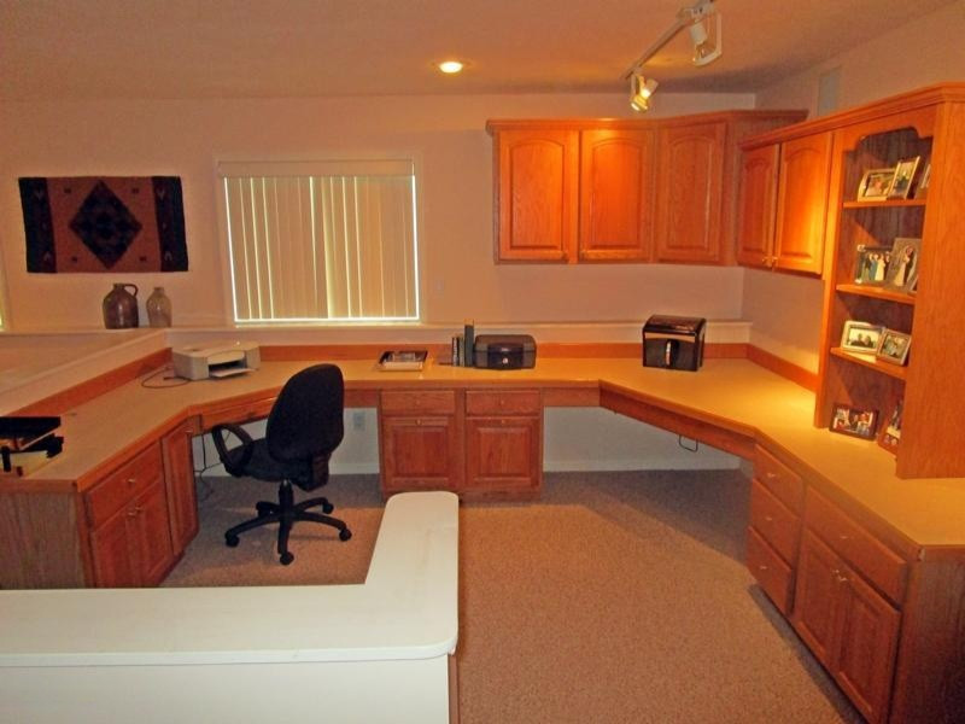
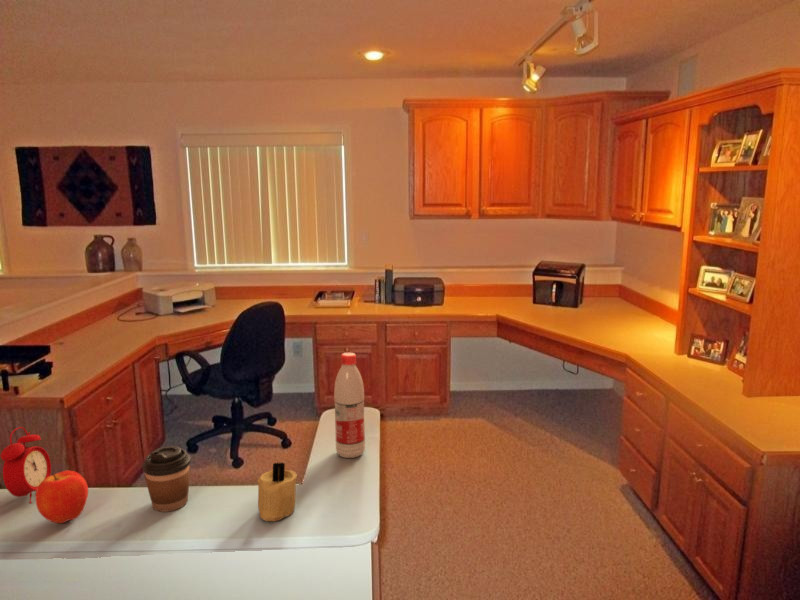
+ coffee cup [141,445,192,513]
+ candle [257,461,298,522]
+ apple [34,469,89,524]
+ alarm clock [0,426,52,505]
+ water bottle [333,352,366,459]
